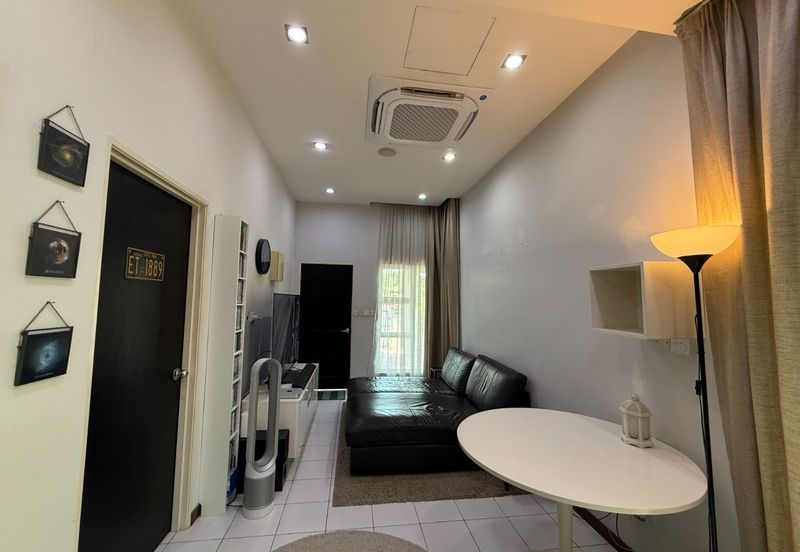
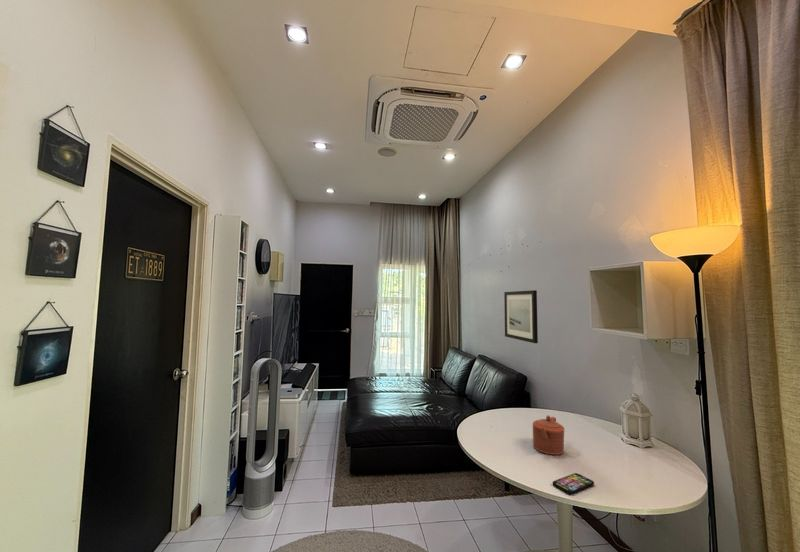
+ wall art [503,289,539,344]
+ teapot [532,414,565,456]
+ smartphone [552,472,595,495]
